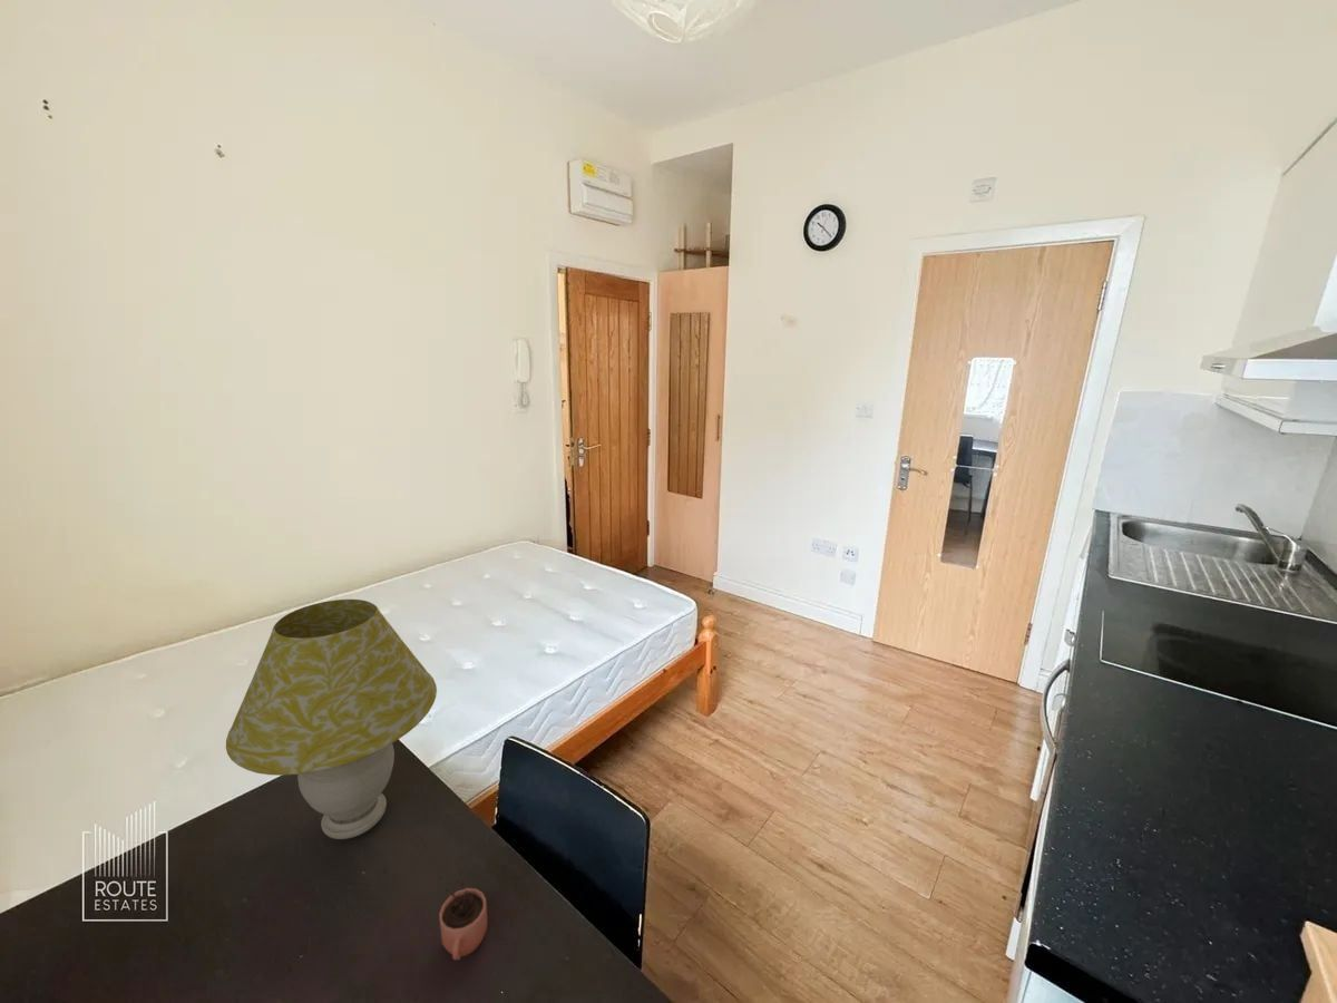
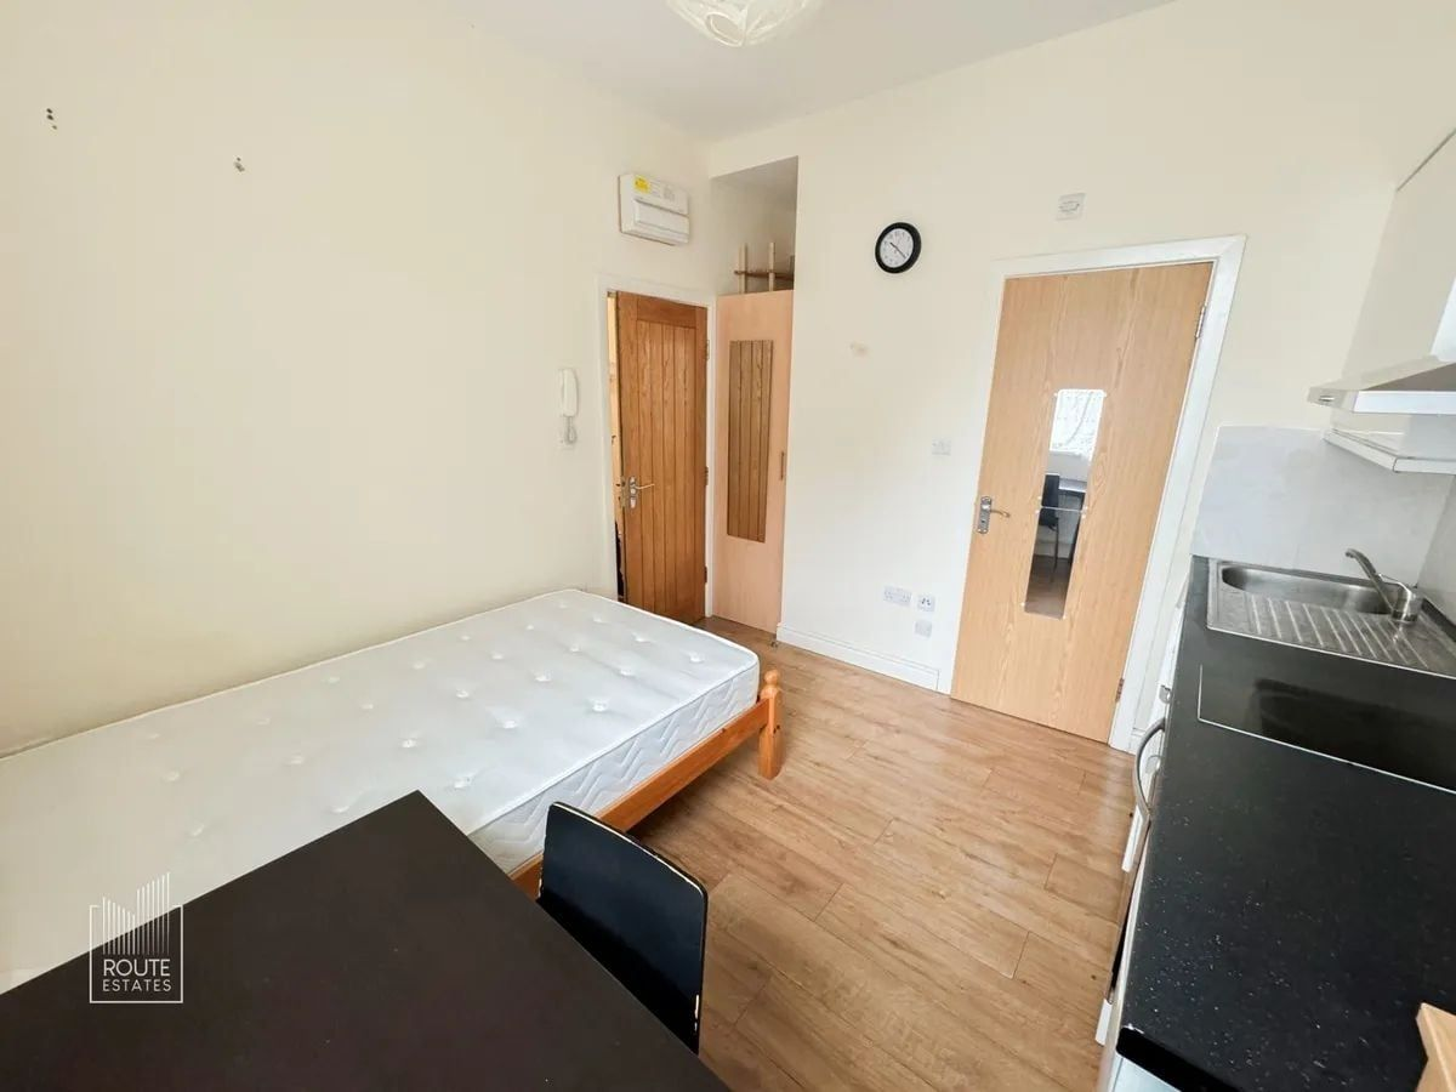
- cocoa [438,864,488,962]
- table lamp [225,598,438,840]
